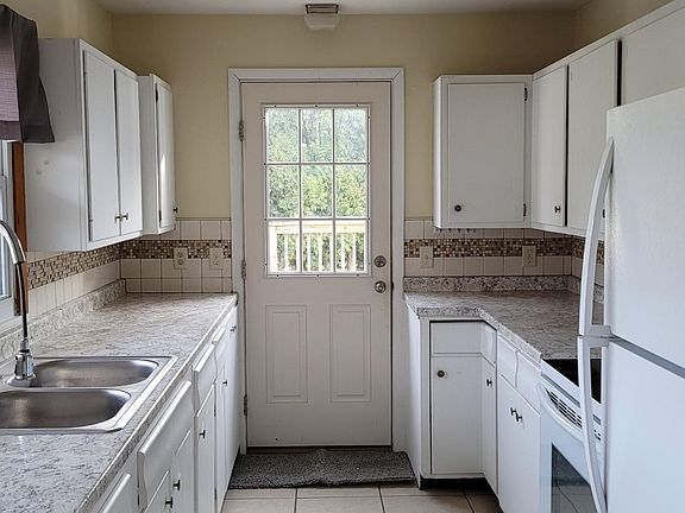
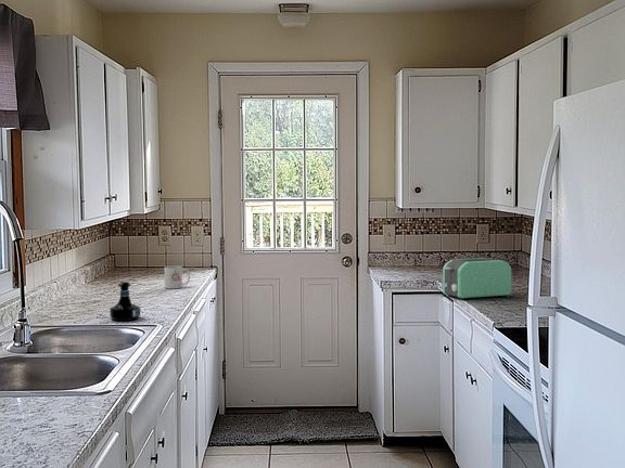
+ toaster [442,257,512,300]
+ tequila bottle [109,281,141,322]
+ mug [164,265,191,289]
